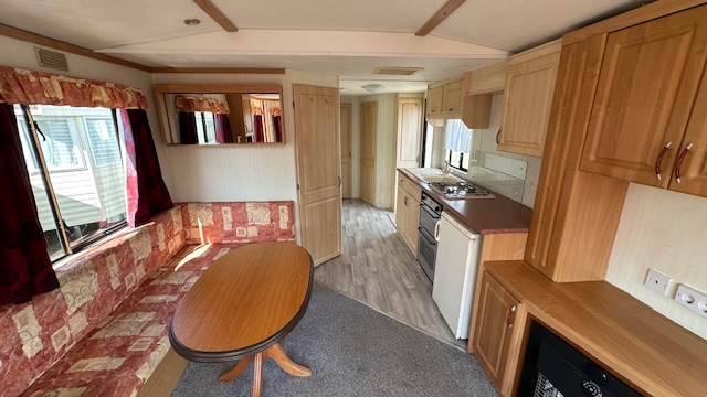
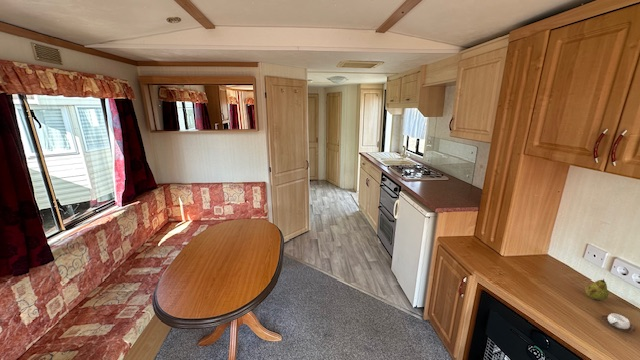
+ fruit [584,278,610,301]
+ cup [600,312,636,333]
